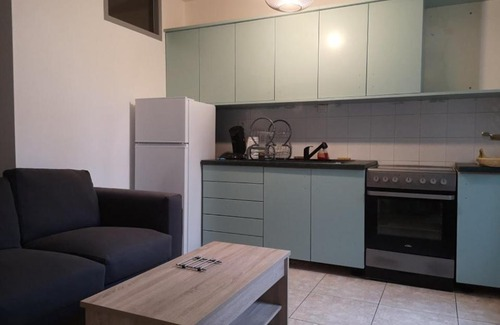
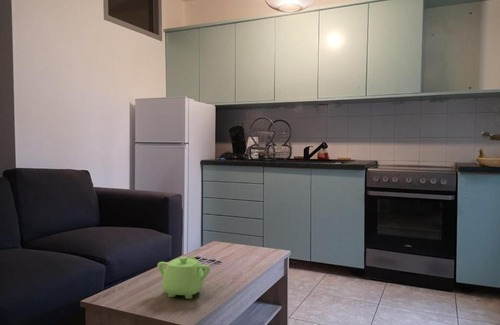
+ teapot [157,256,211,300]
